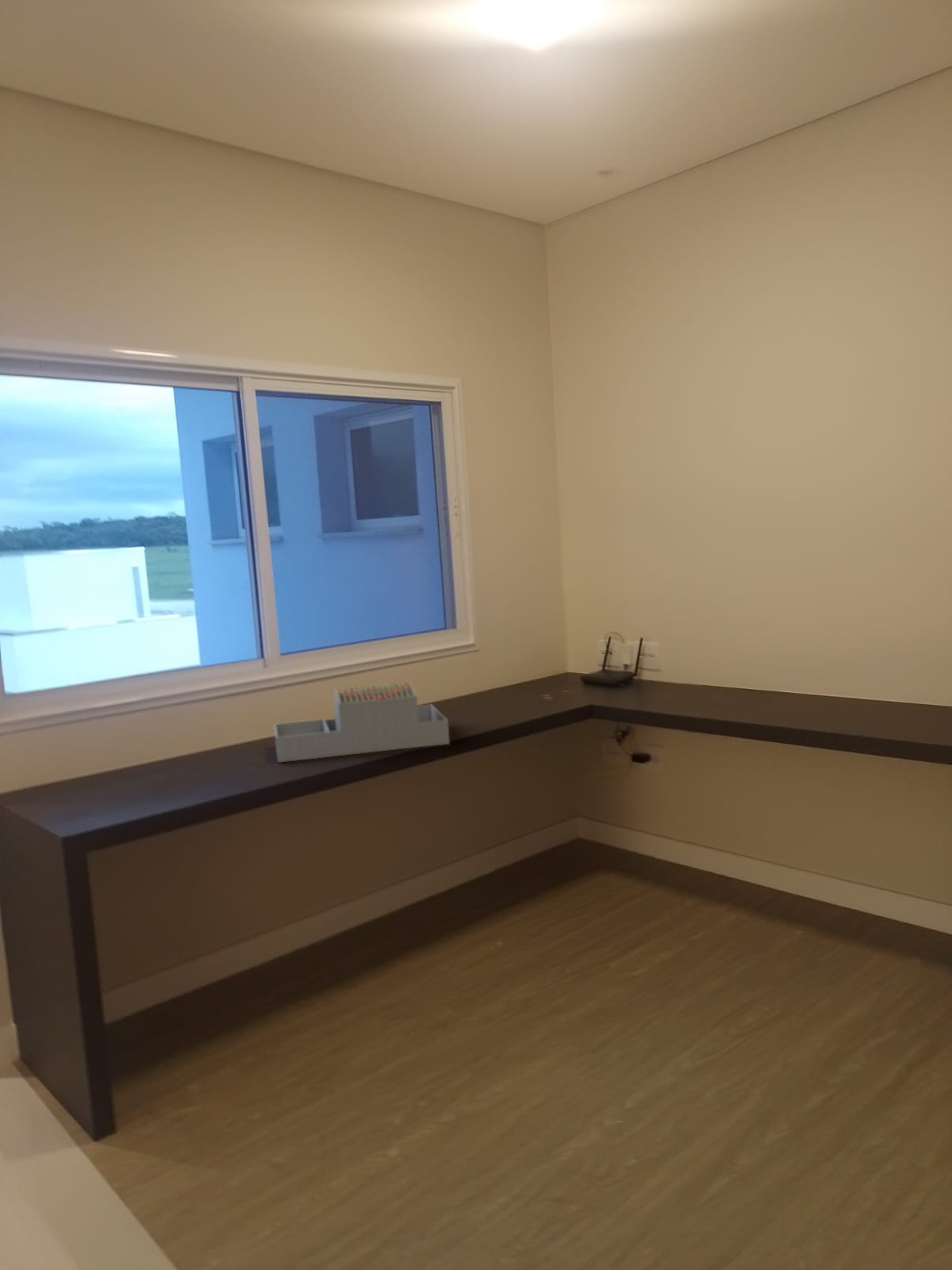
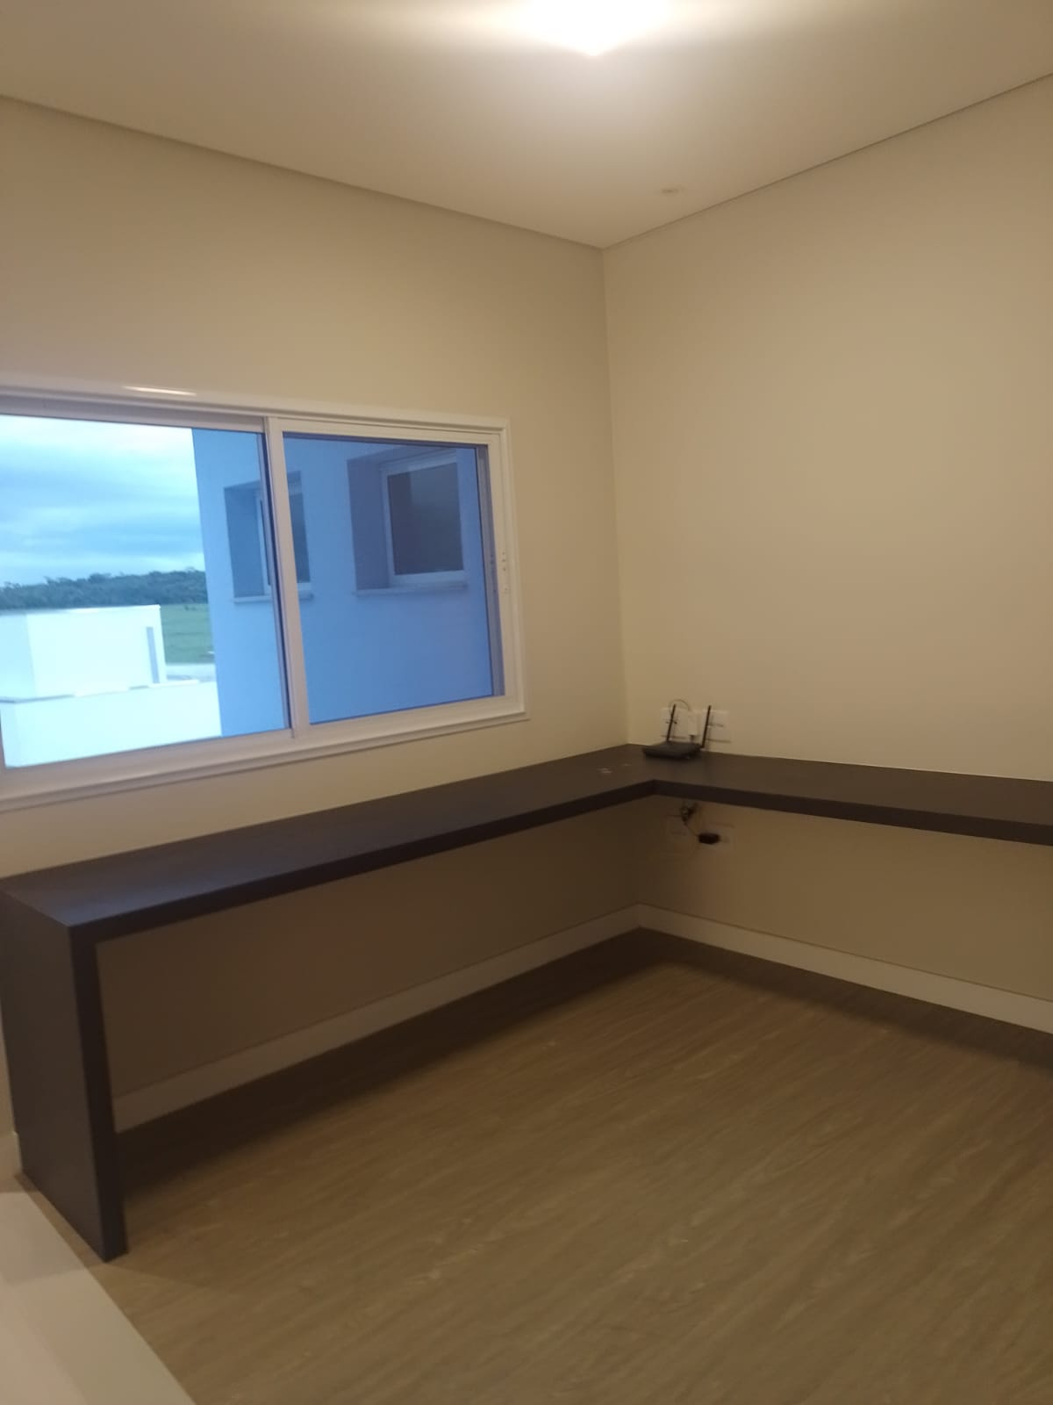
- architectural model [274,681,451,764]
